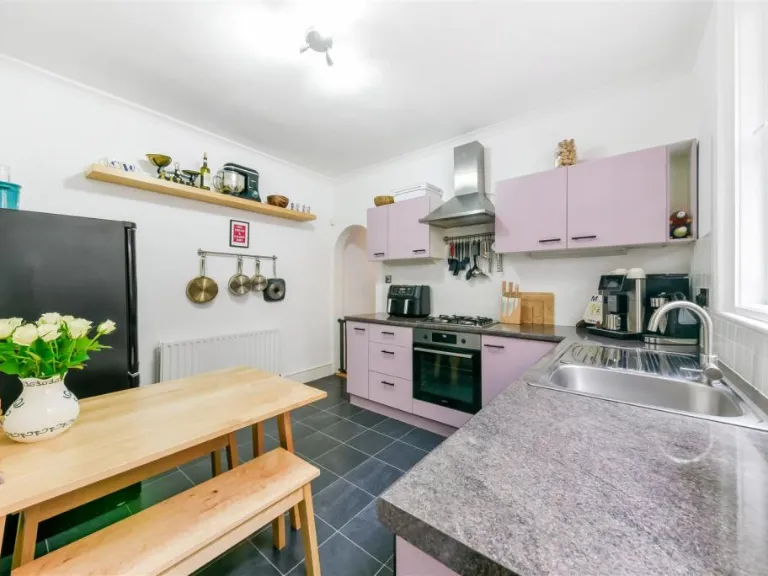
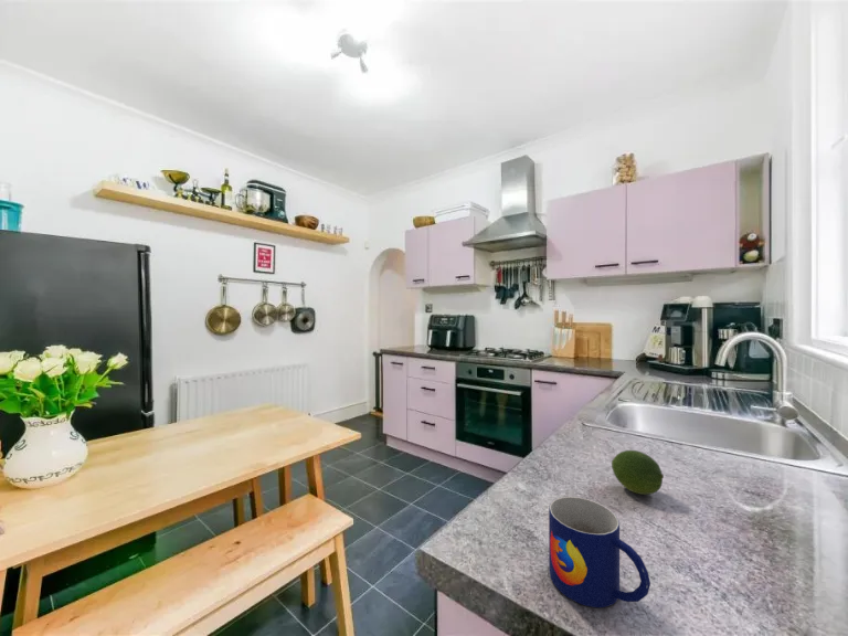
+ mug [548,496,651,608]
+ fruit [611,449,665,496]
